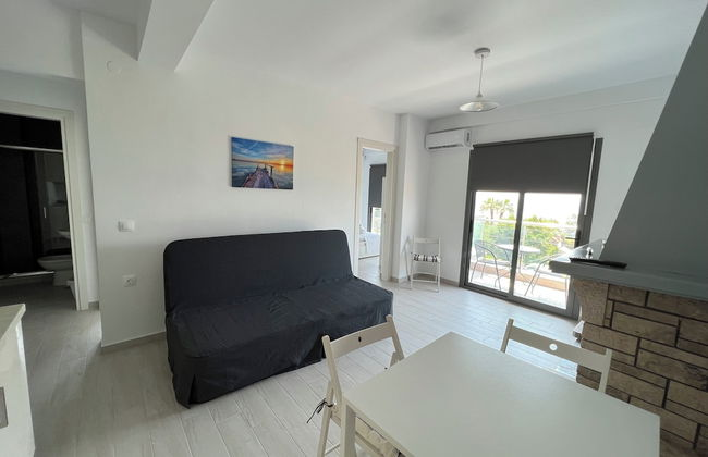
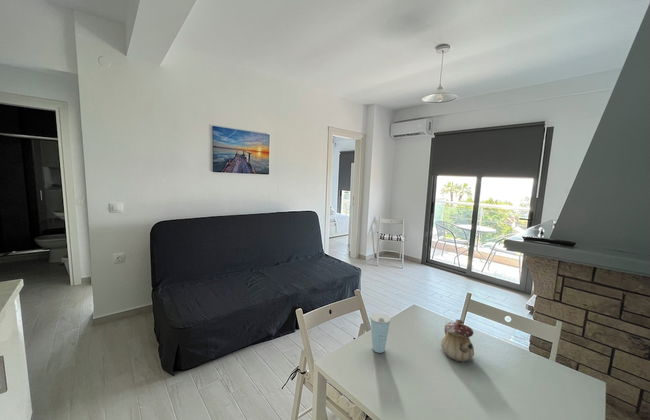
+ cup [369,312,392,354]
+ teapot [440,319,475,363]
